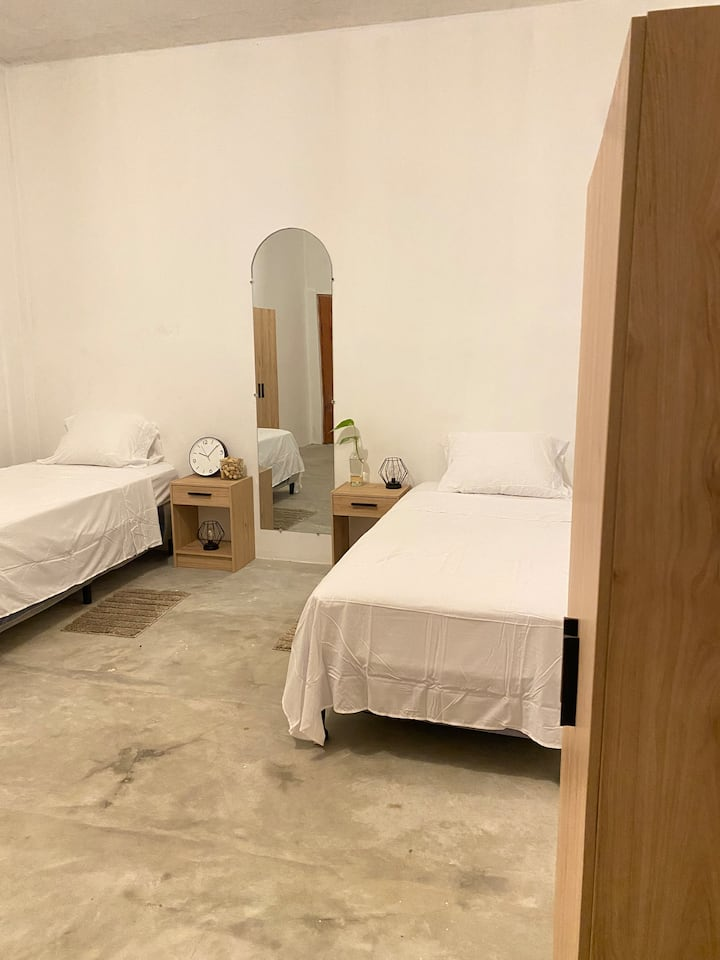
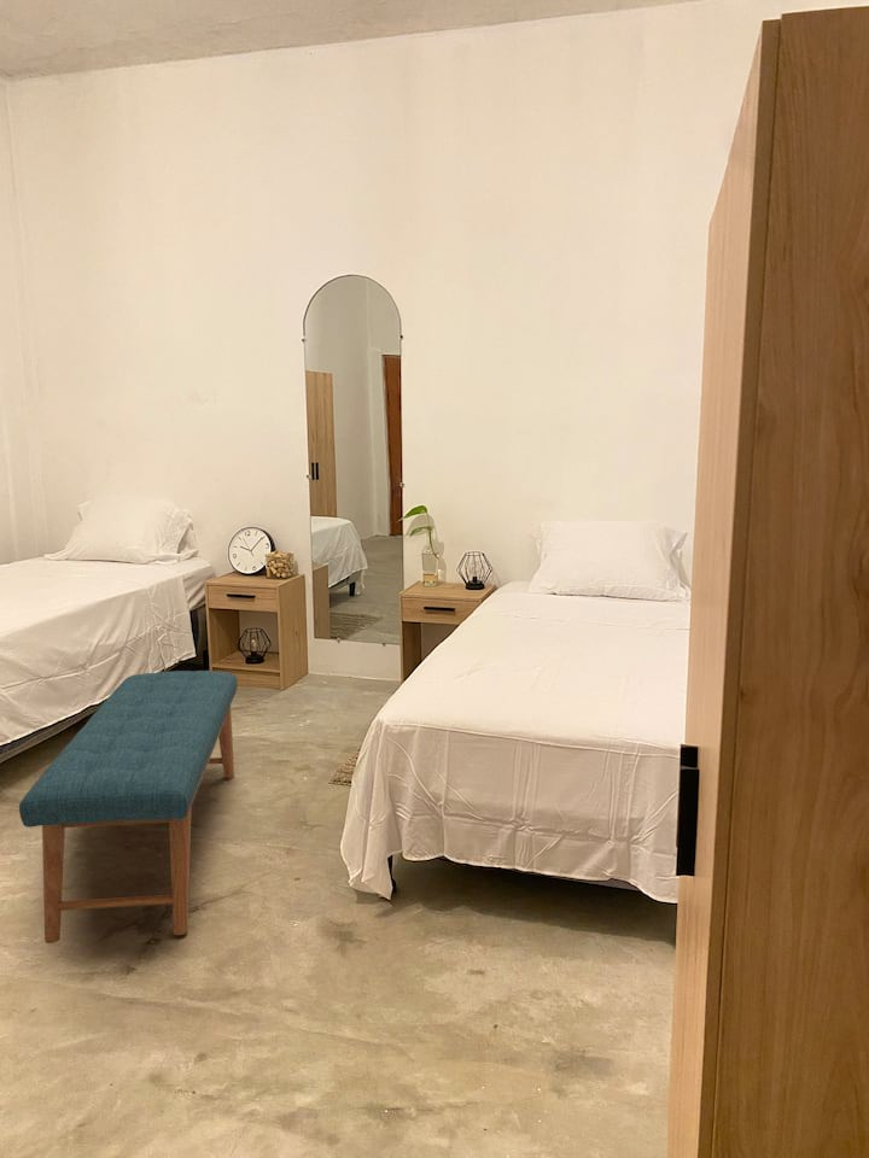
+ bench [18,669,239,944]
